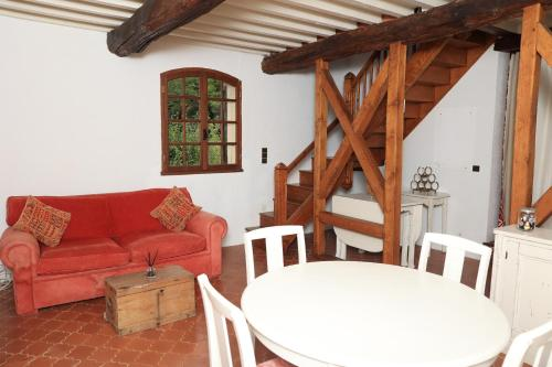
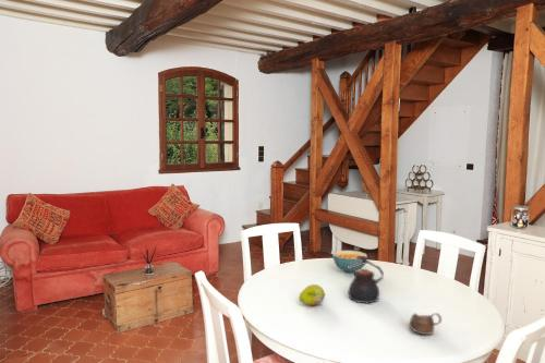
+ cereal bowl [331,250,368,274]
+ teapot [347,256,385,304]
+ fruit [298,283,326,306]
+ cup [409,312,443,336]
